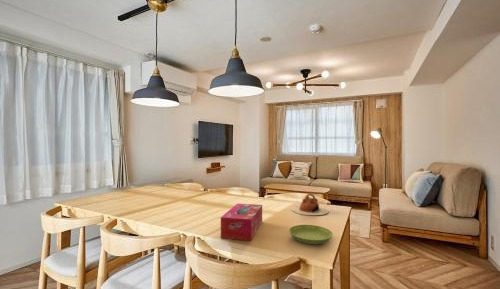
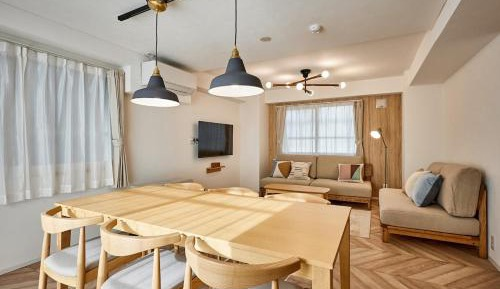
- teapot [290,193,329,216]
- tissue box [220,203,263,242]
- saucer [288,224,334,245]
